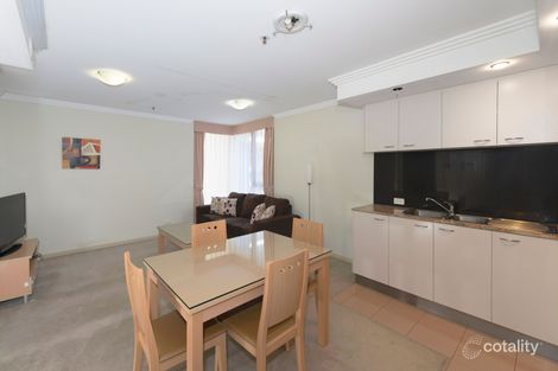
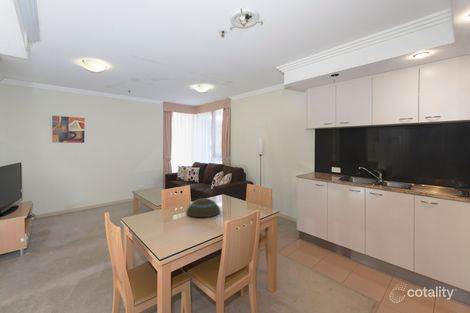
+ bowl [185,197,222,218]
